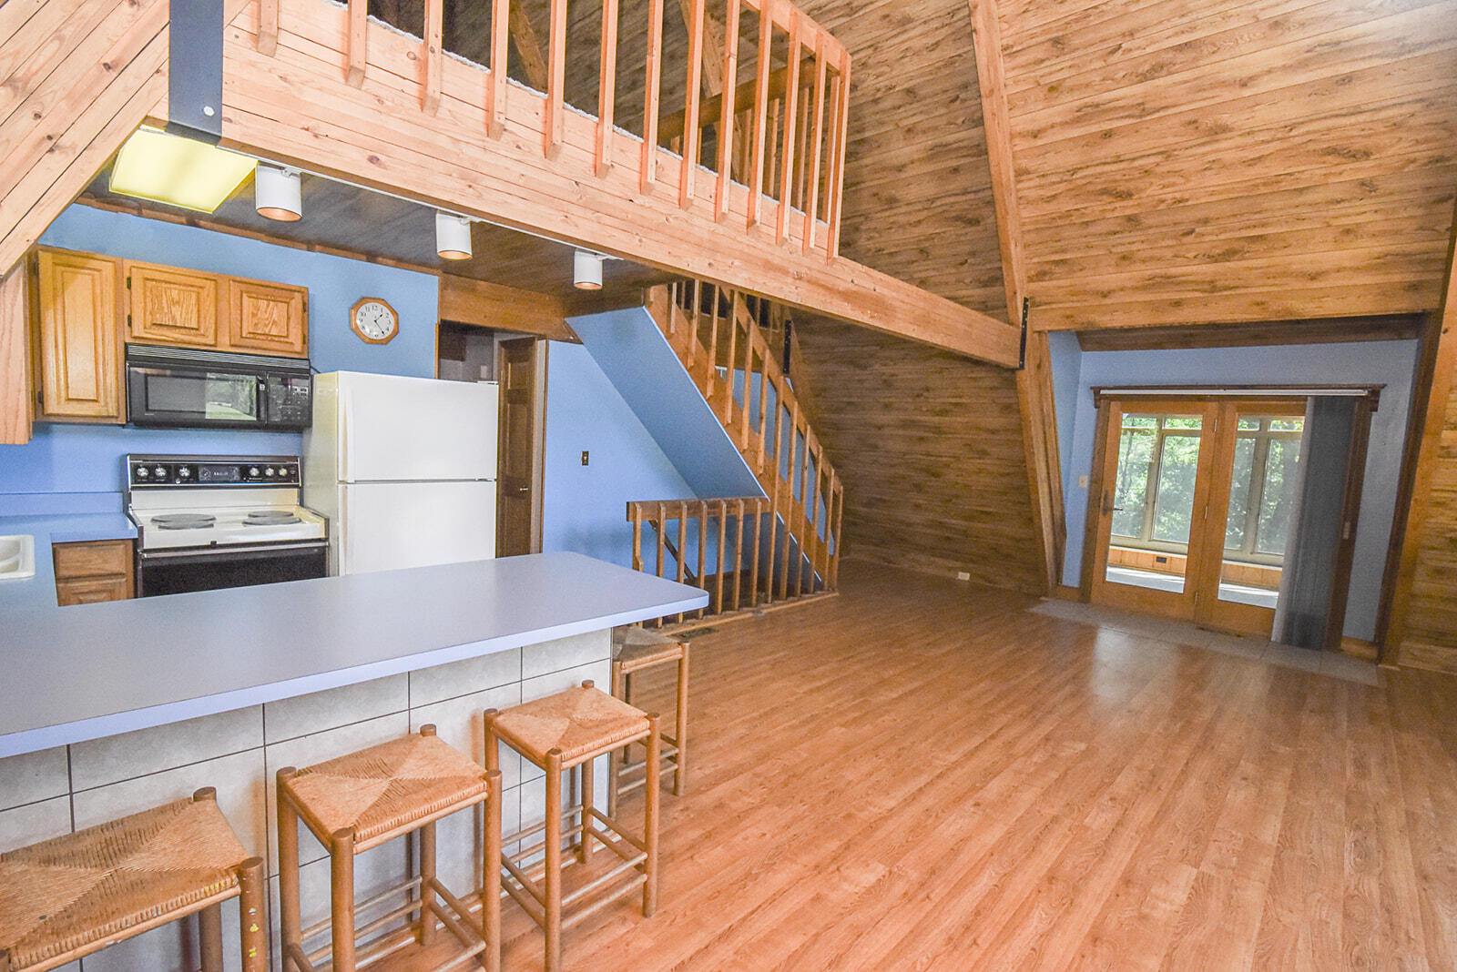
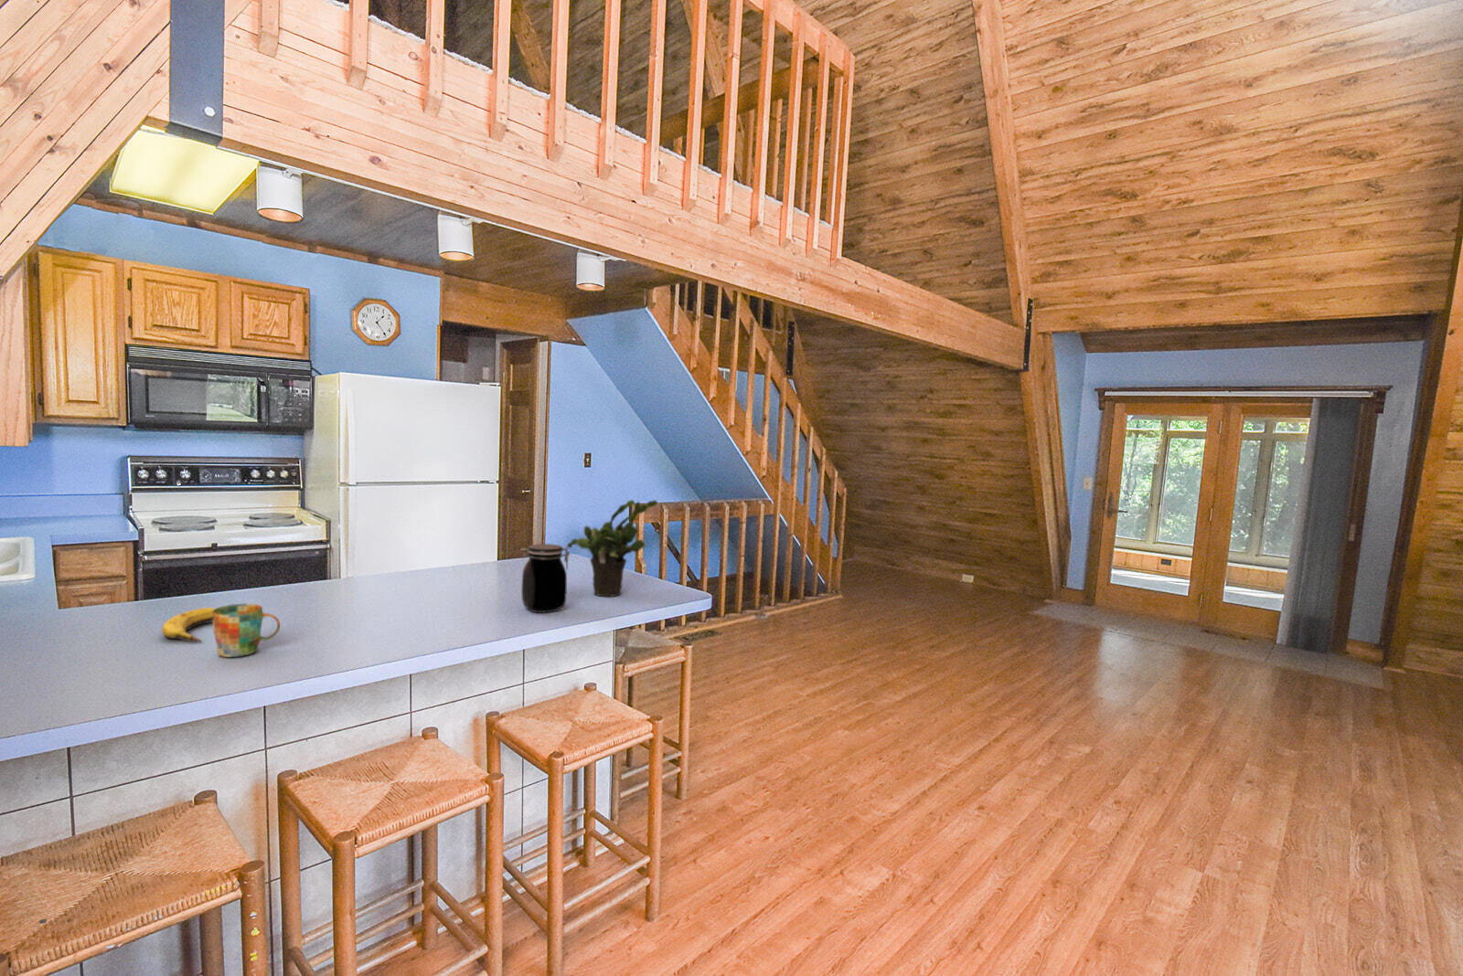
+ banana [161,607,216,644]
+ potted plant [566,499,658,597]
+ jar [520,542,571,613]
+ mug [212,603,281,658]
